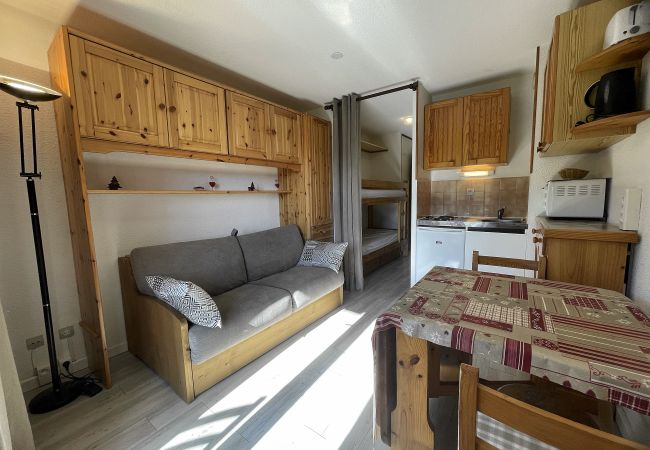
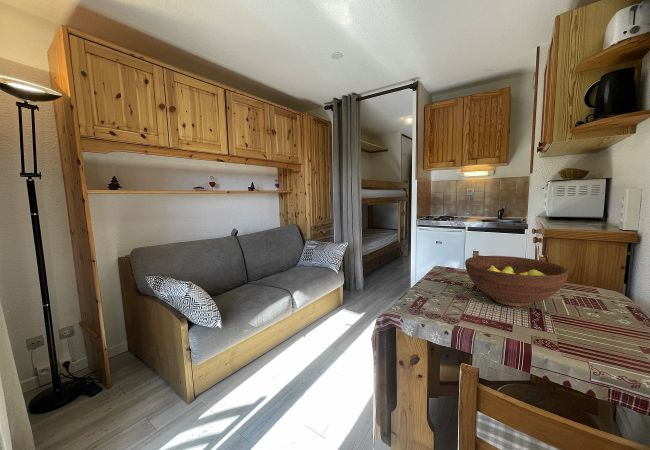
+ fruit bowl [464,255,569,308]
